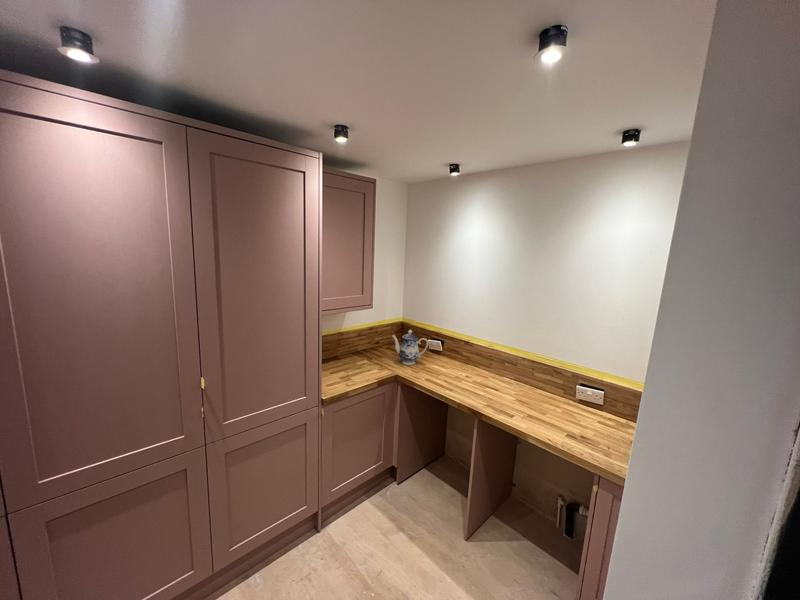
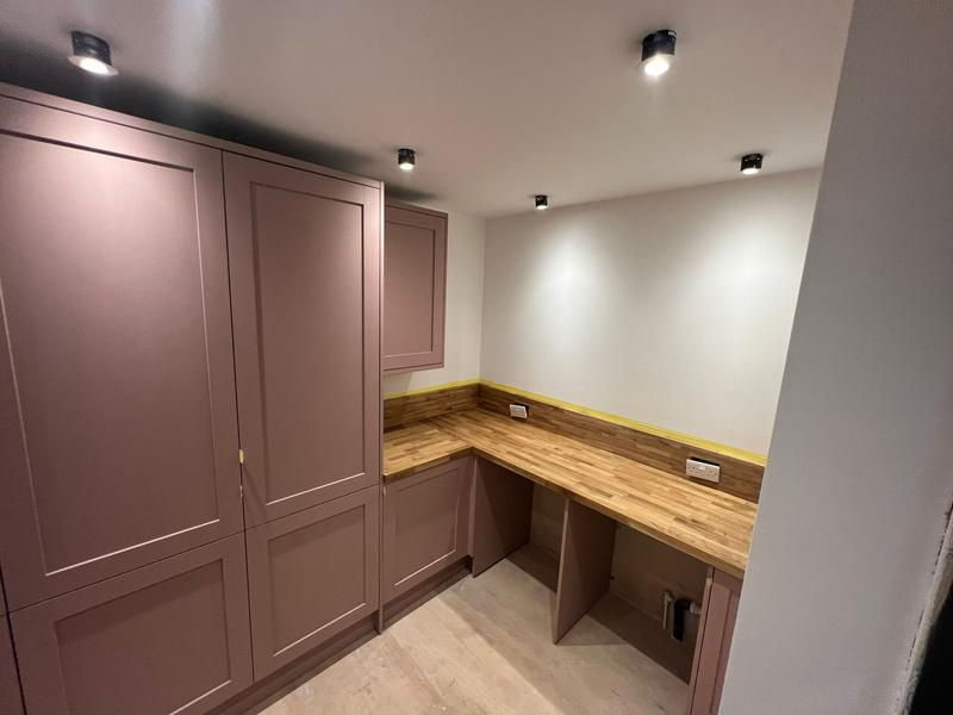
- teapot [391,329,429,366]
